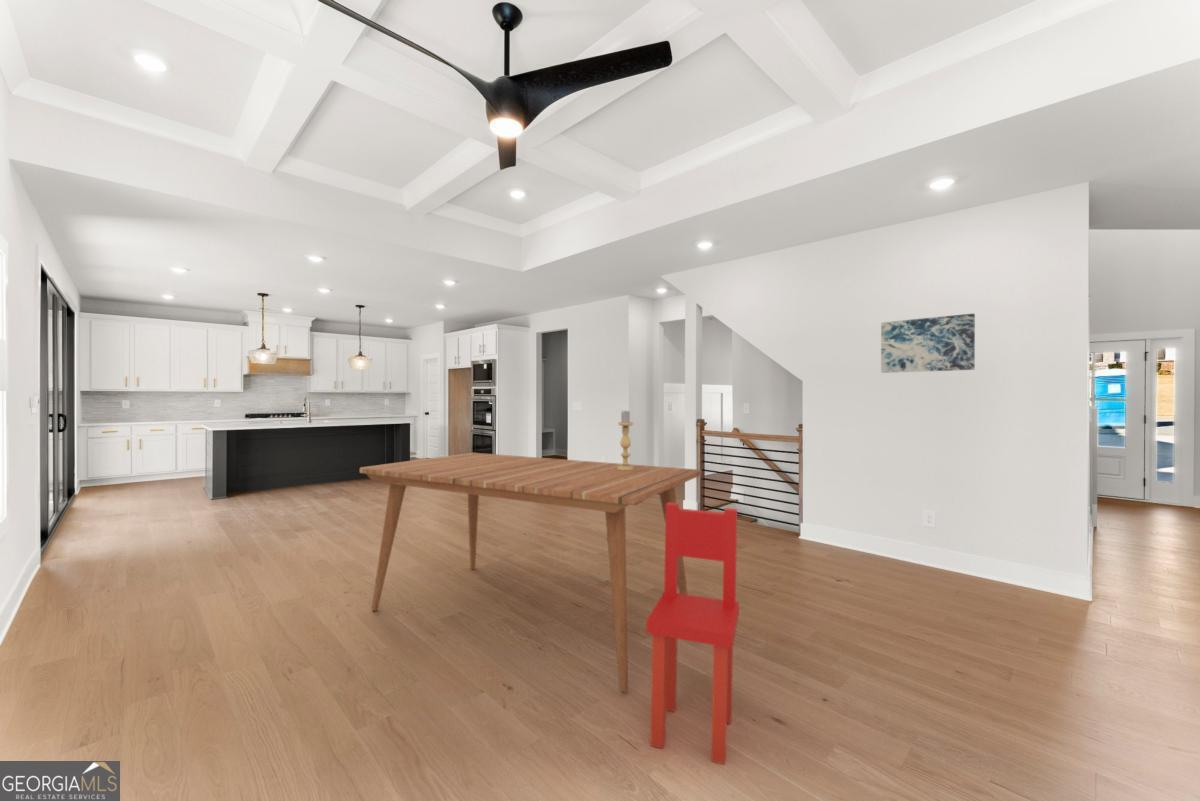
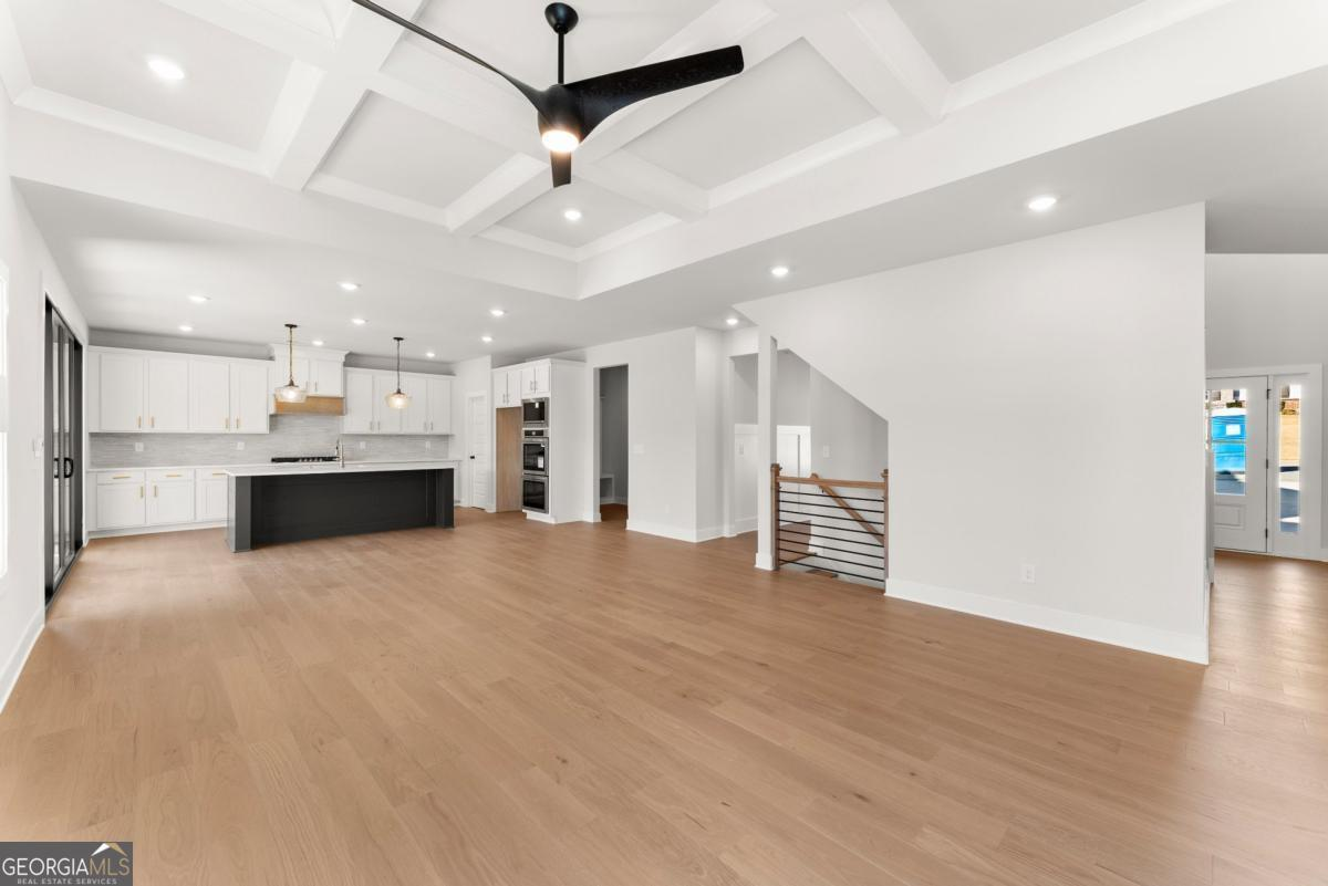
- candle holder [617,409,634,470]
- dining table [359,452,702,694]
- chair [645,502,740,765]
- wall art [880,312,976,374]
